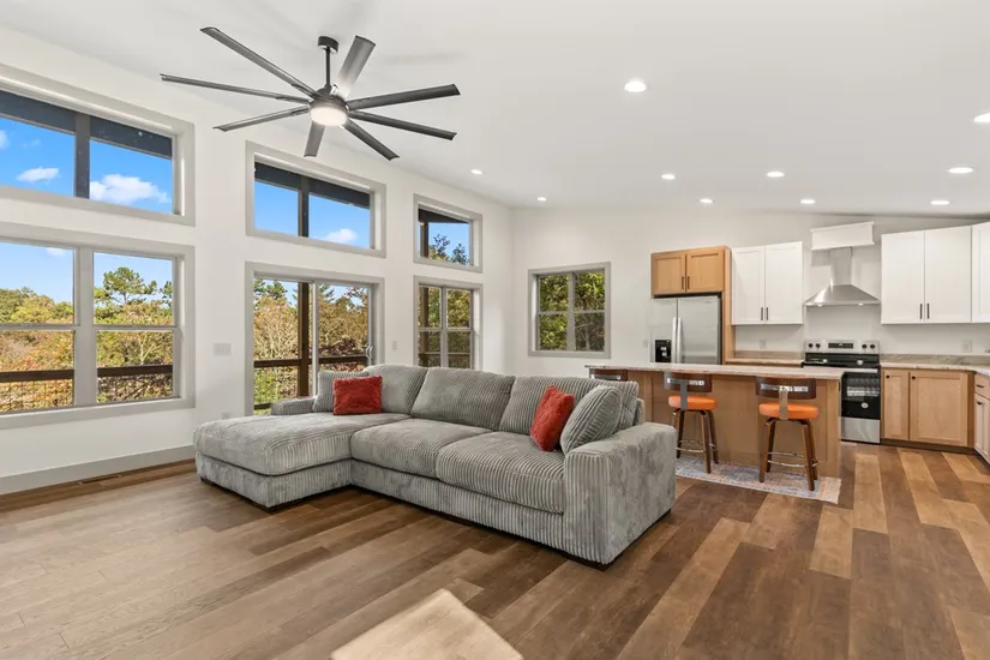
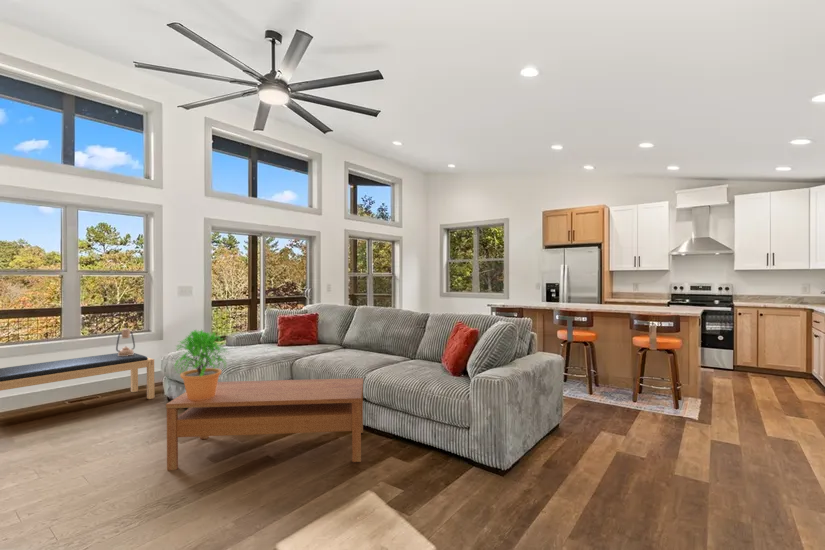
+ bench [0,352,156,400]
+ lantern [115,323,136,356]
+ potted plant [173,328,230,400]
+ coffee table [165,377,364,471]
